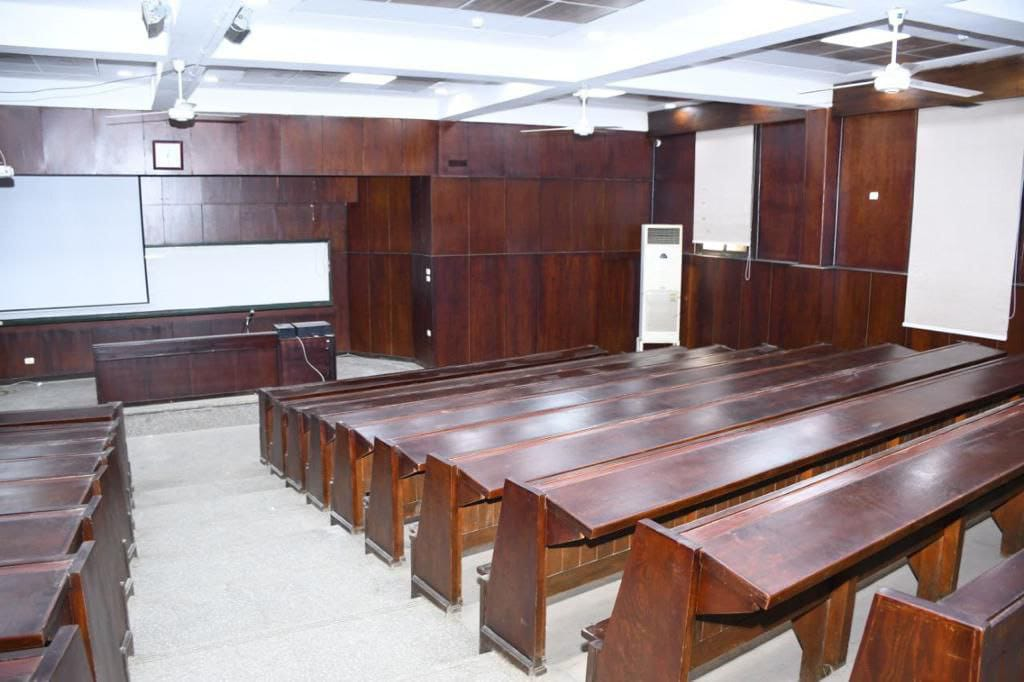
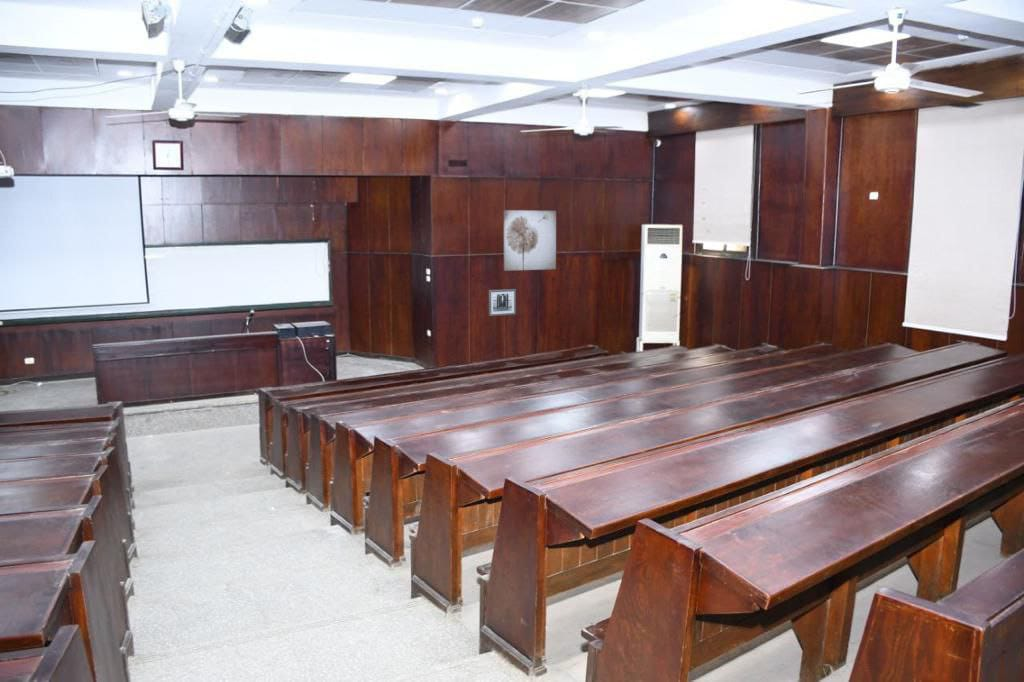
+ wall art [503,209,557,272]
+ wall art [488,288,517,317]
